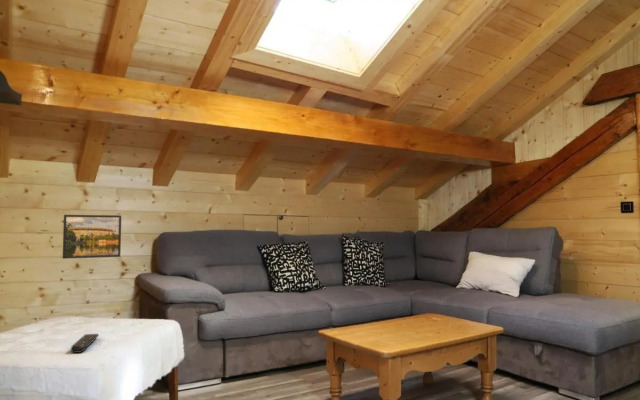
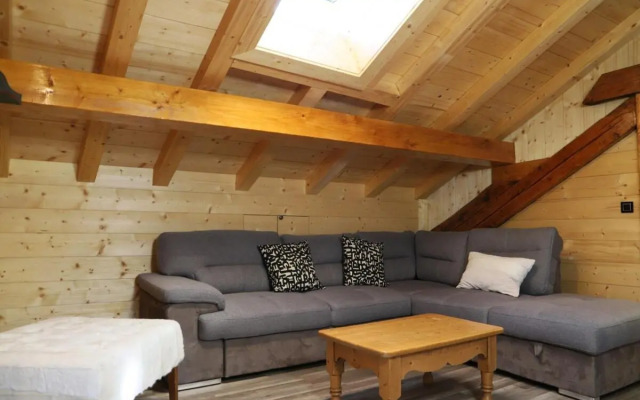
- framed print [61,214,122,260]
- remote control [70,333,100,354]
